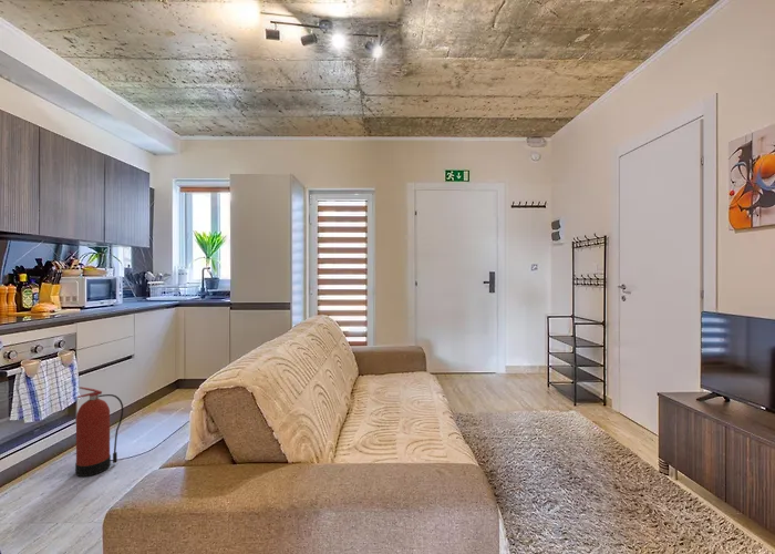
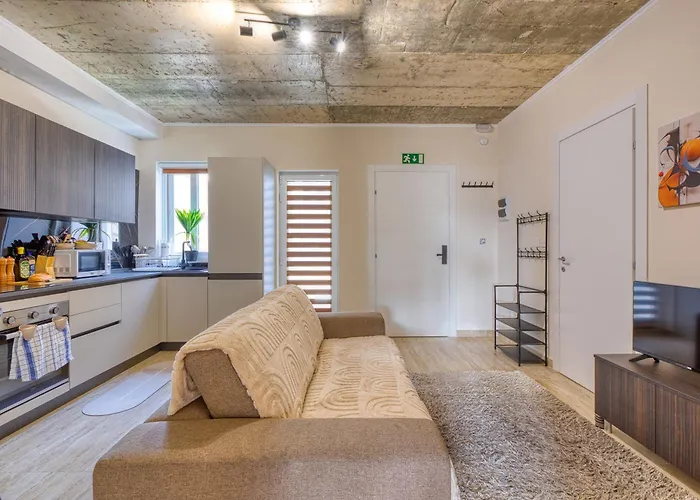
- fire extinguisher [74,386,124,478]
